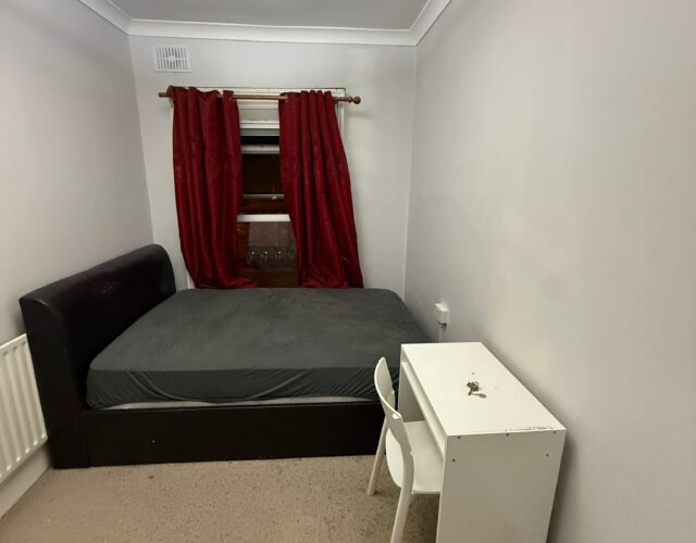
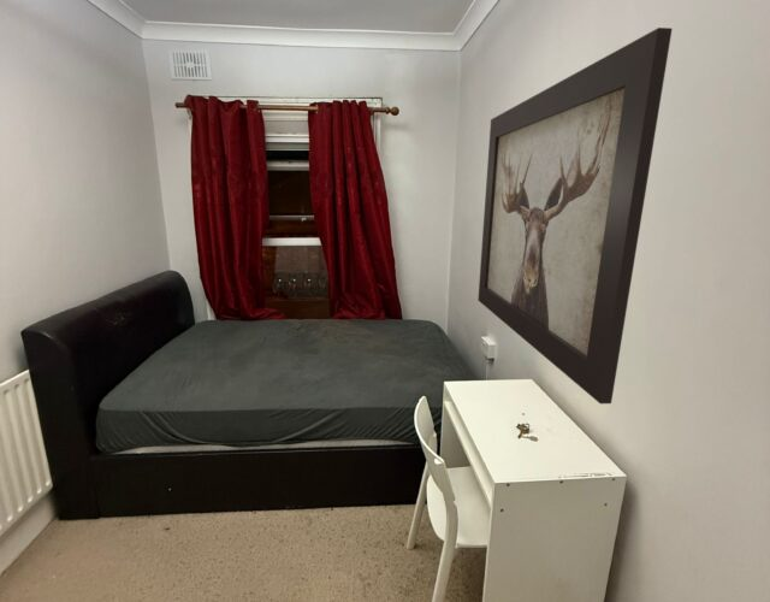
+ wall art [476,26,674,405]
